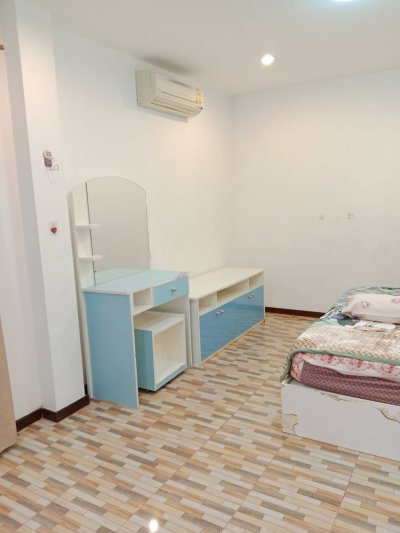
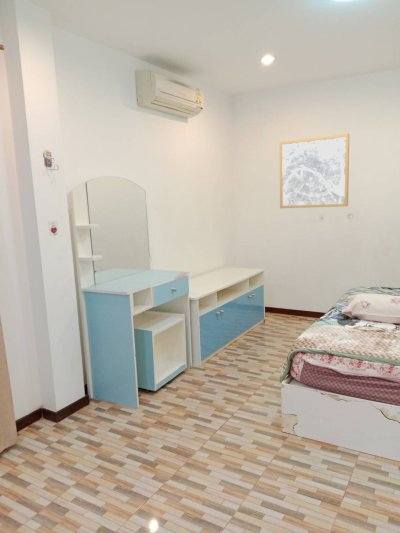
+ wall art [279,133,350,209]
